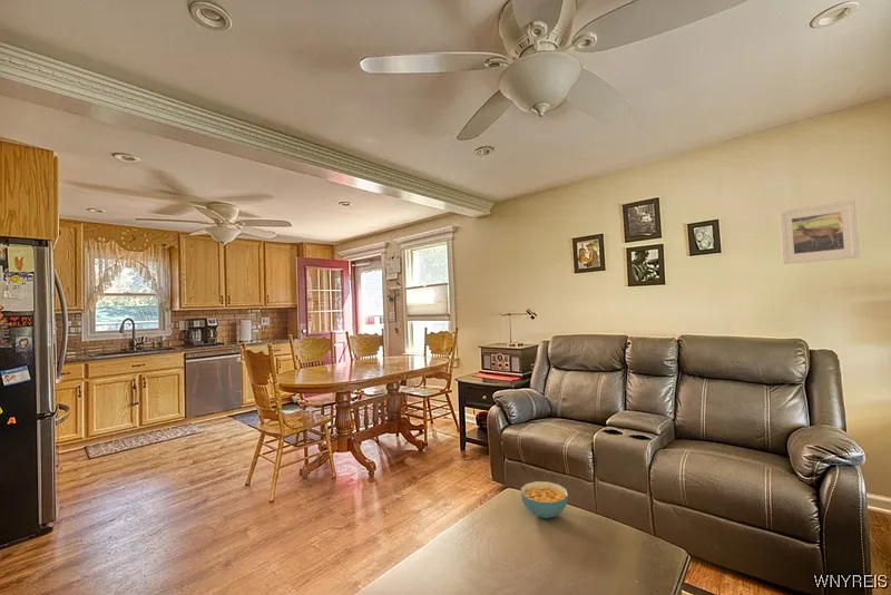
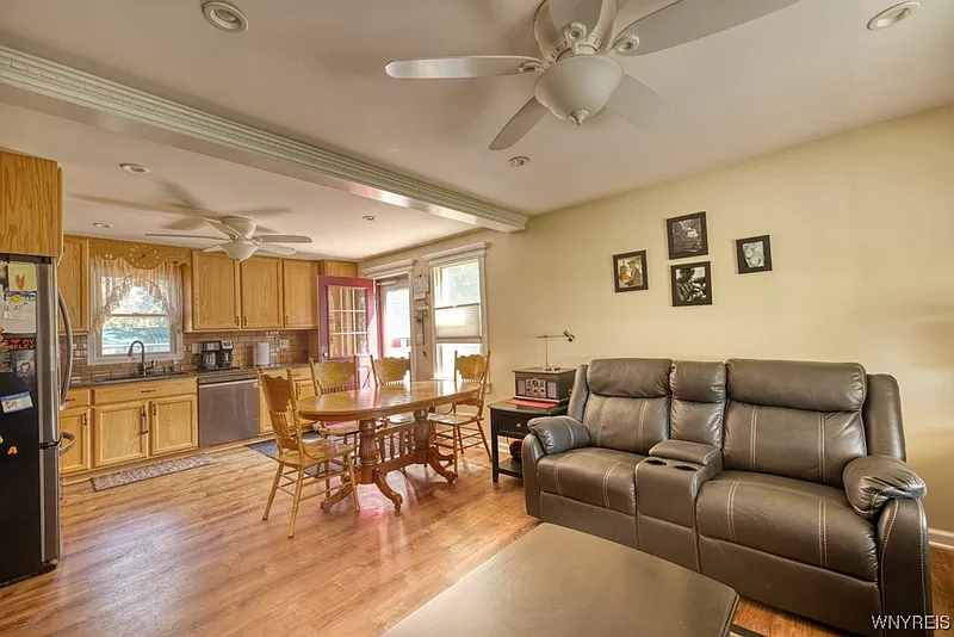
- cereal bowl [520,480,569,519]
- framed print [777,198,860,265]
